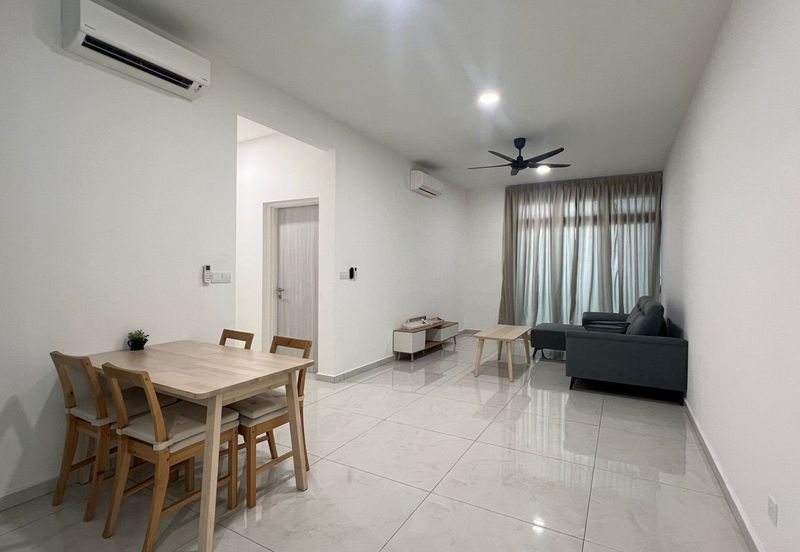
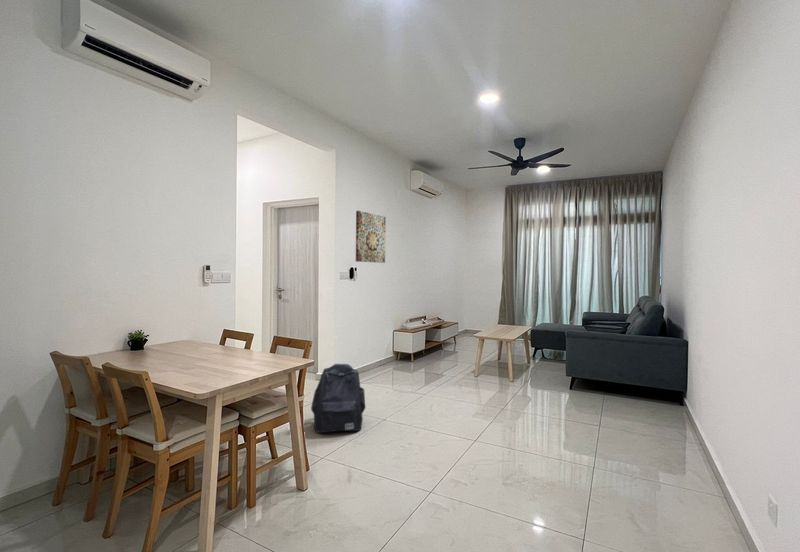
+ wall art [355,210,387,264]
+ backpack [310,363,366,434]
